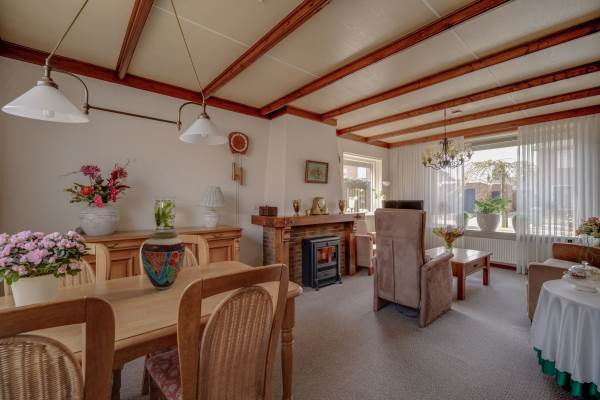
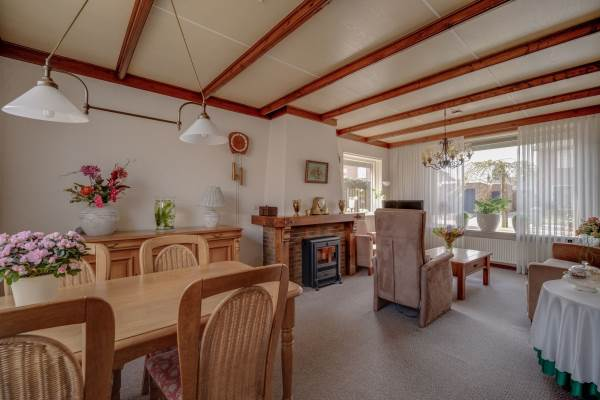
- vase [140,231,186,291]
